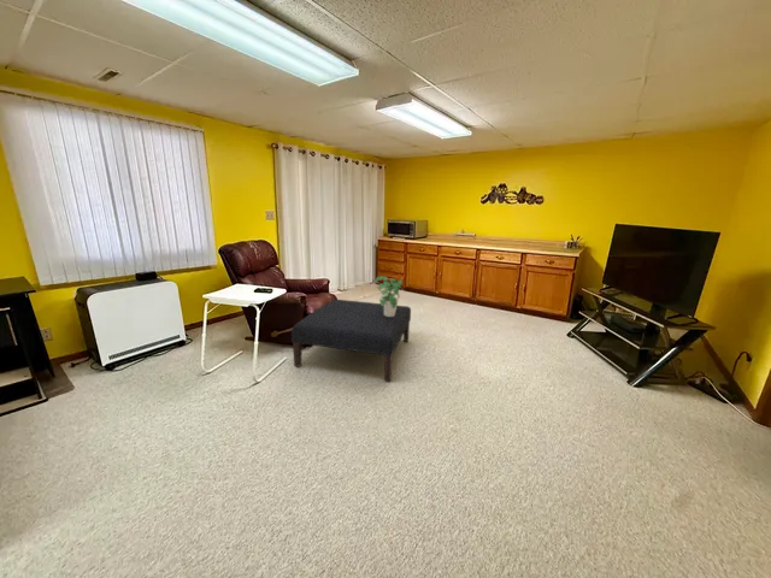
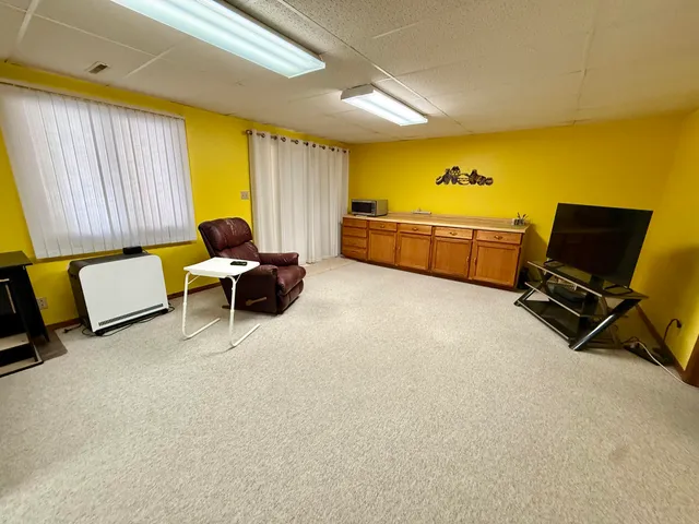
- potted plant [373,275,405,317]
- ottoman [290,297,412,383]
